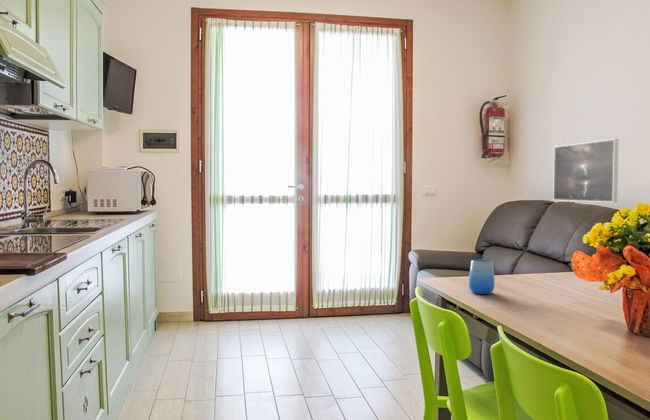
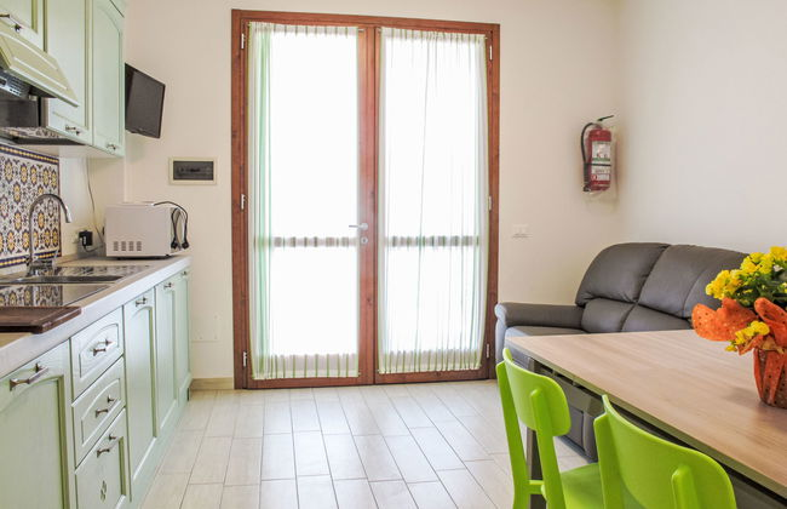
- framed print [552,138,620,203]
- cup [468,258,496,295]
